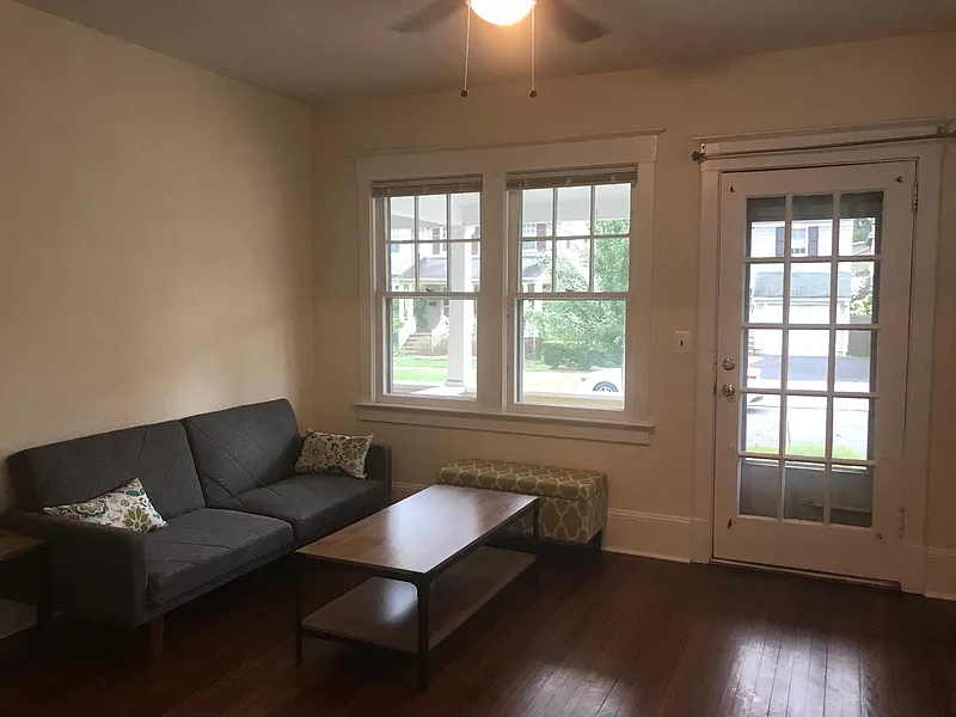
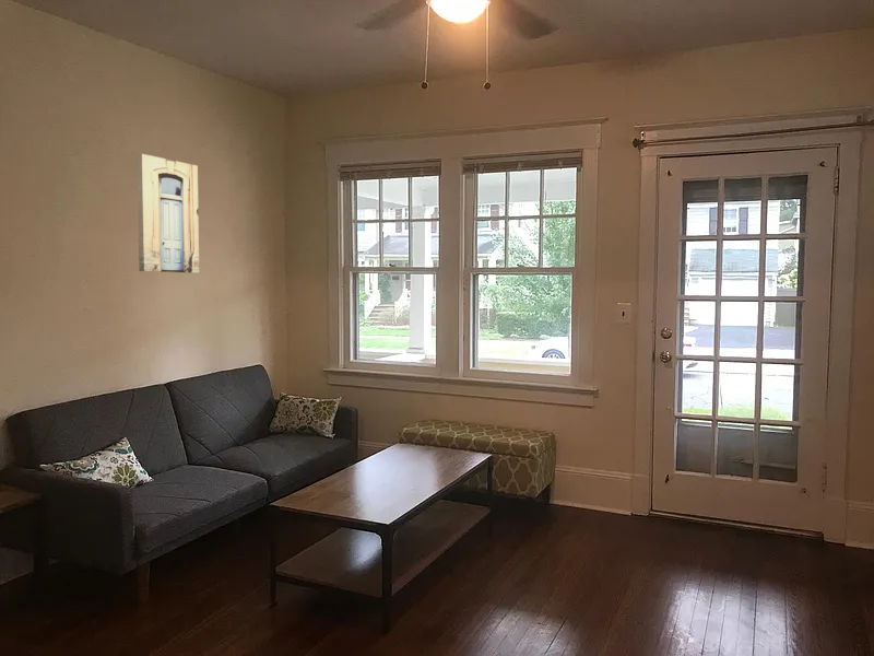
+ wall art [135,153,200,274]
